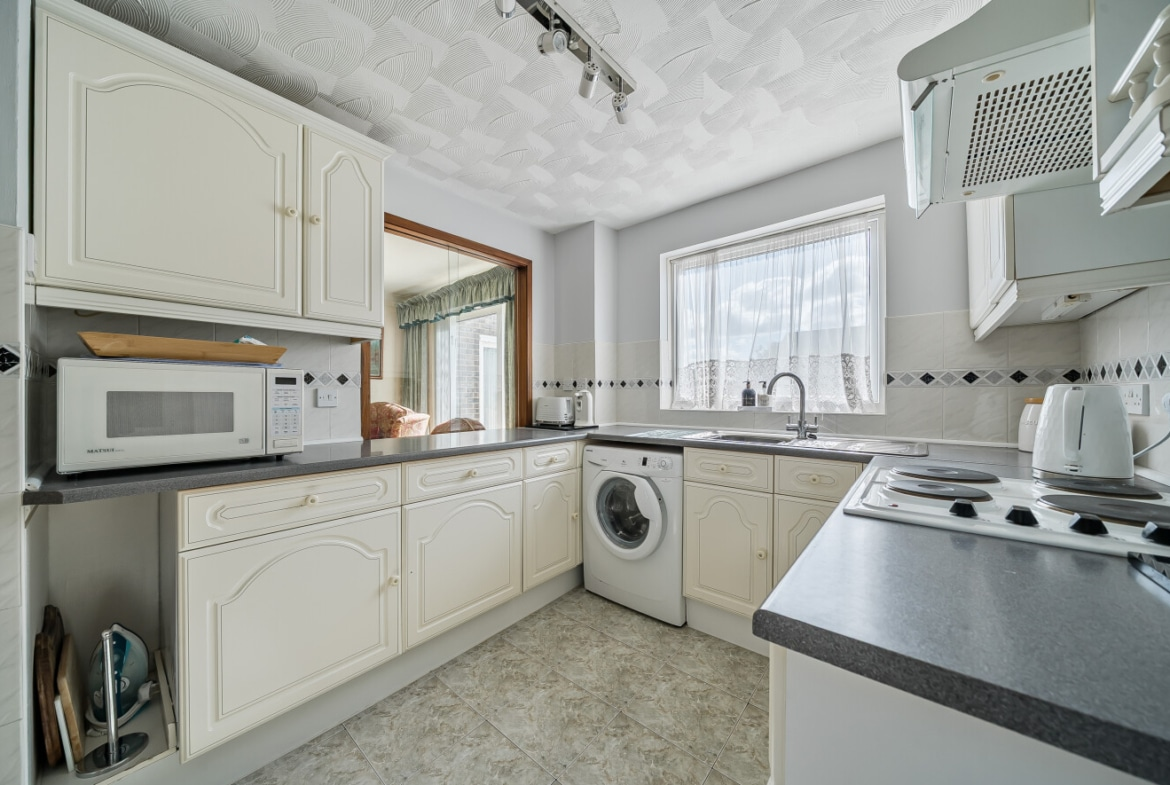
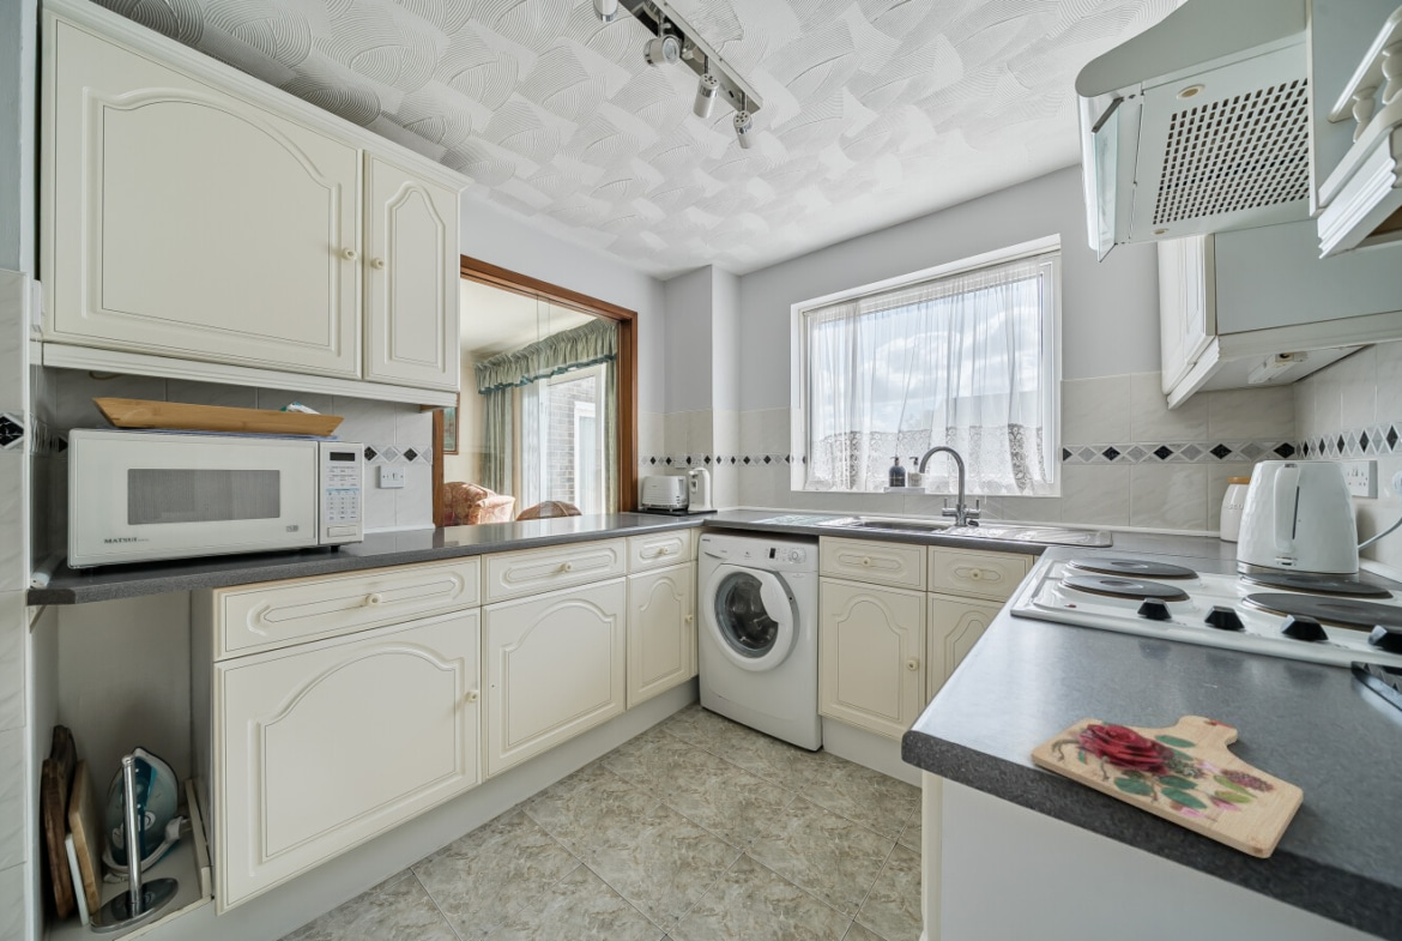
+ cutting board [1031,714,1304,859]
